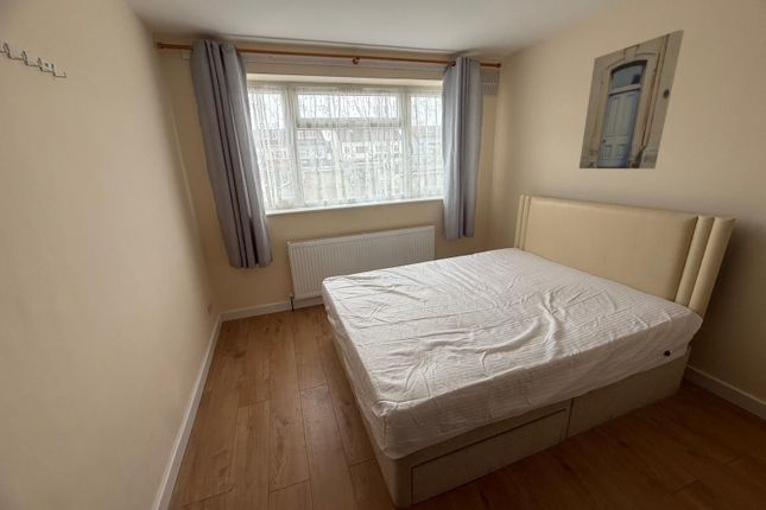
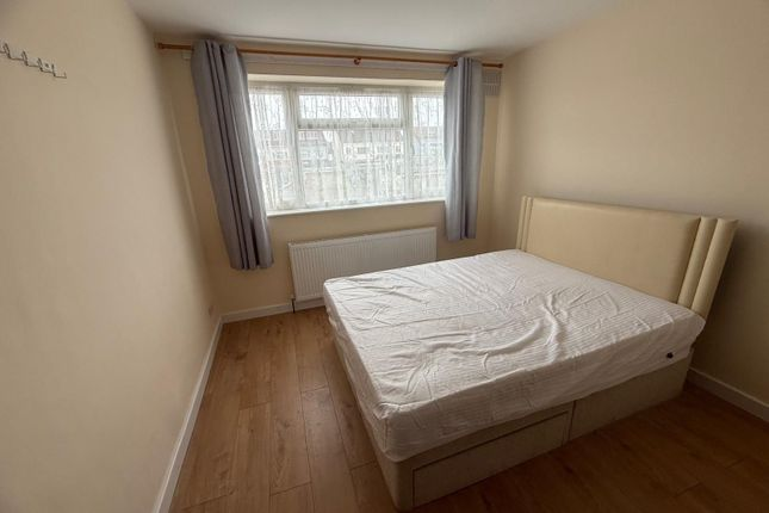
- wall art [578,28,685,170]
